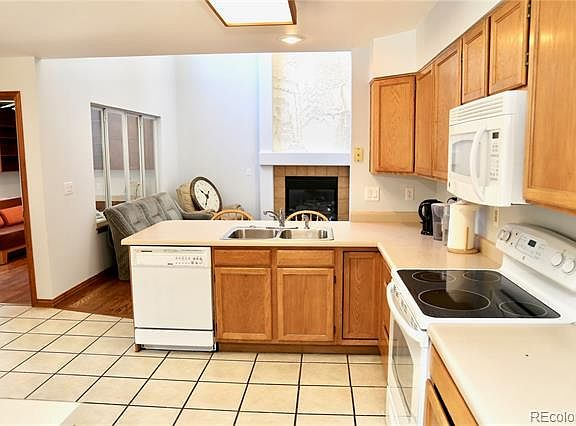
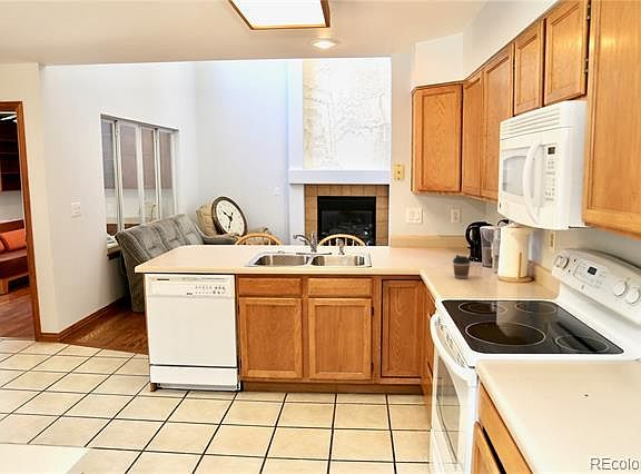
+ coffee cup [452,254,472,279]
